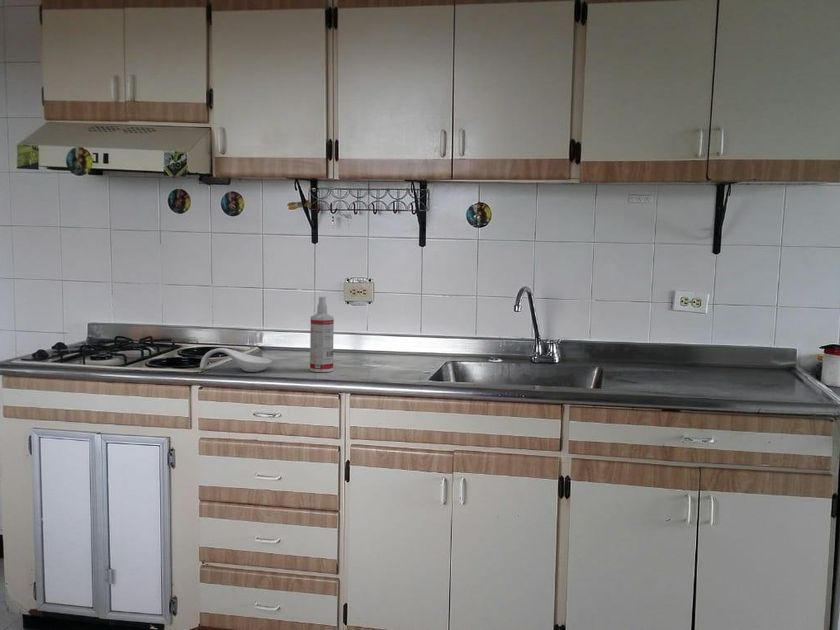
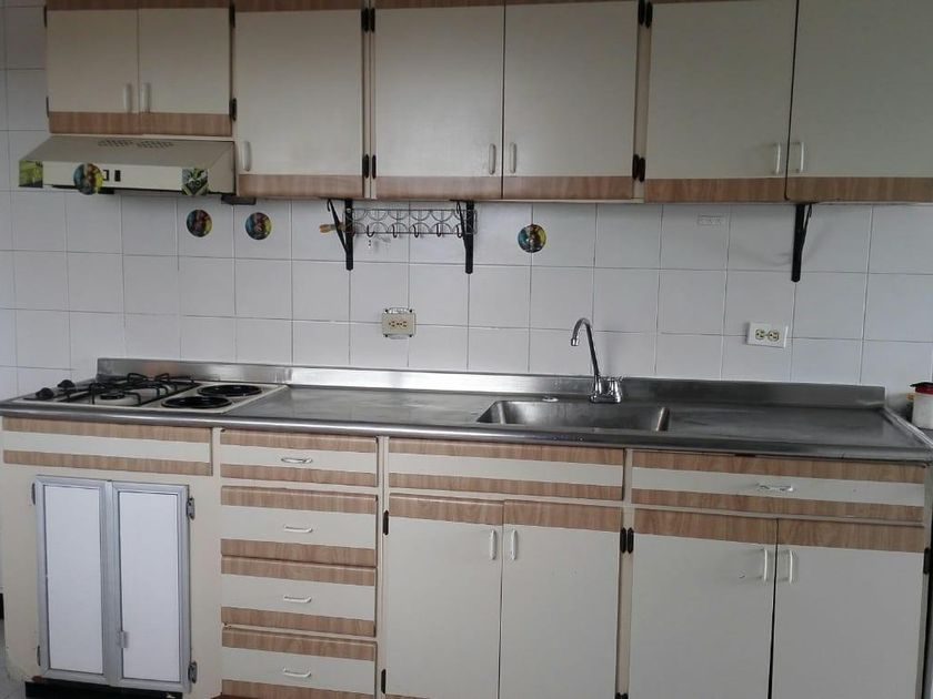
- spray bottle [309,296,335,373]
- spoon rest [199,347,273,373]
